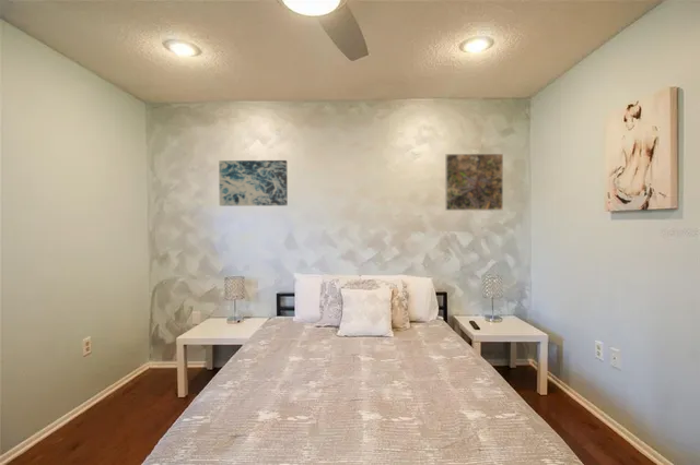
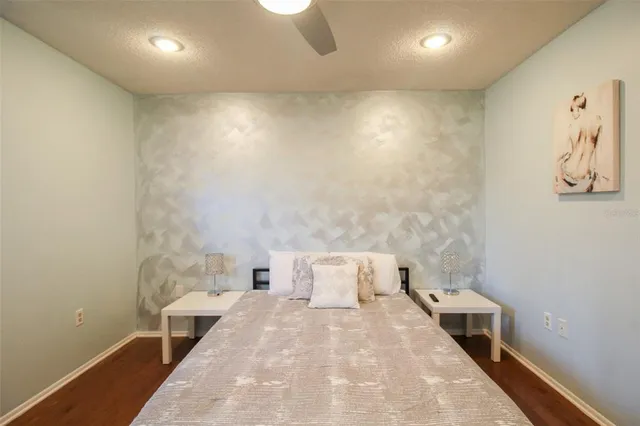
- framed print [444,153,504,212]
- wall art [218,159,289,207]
